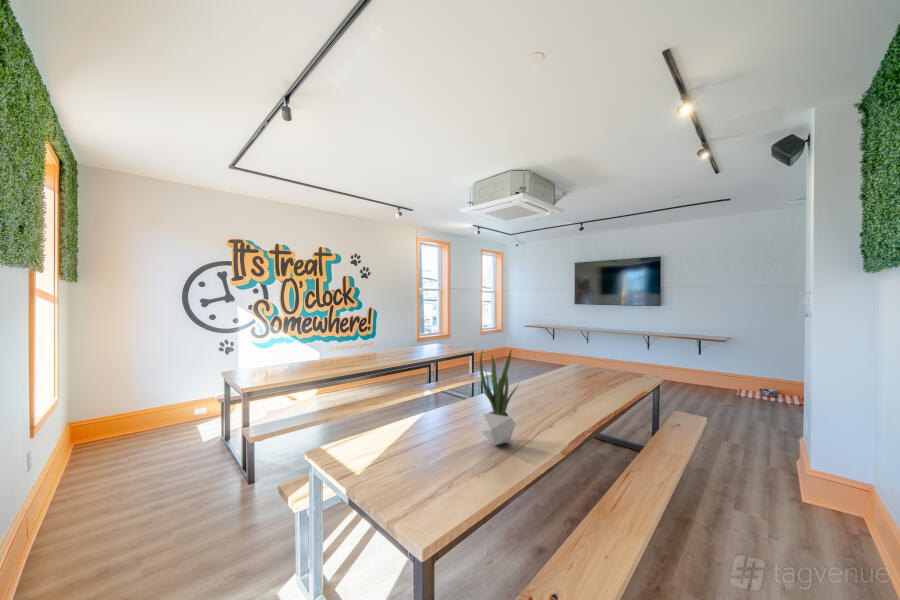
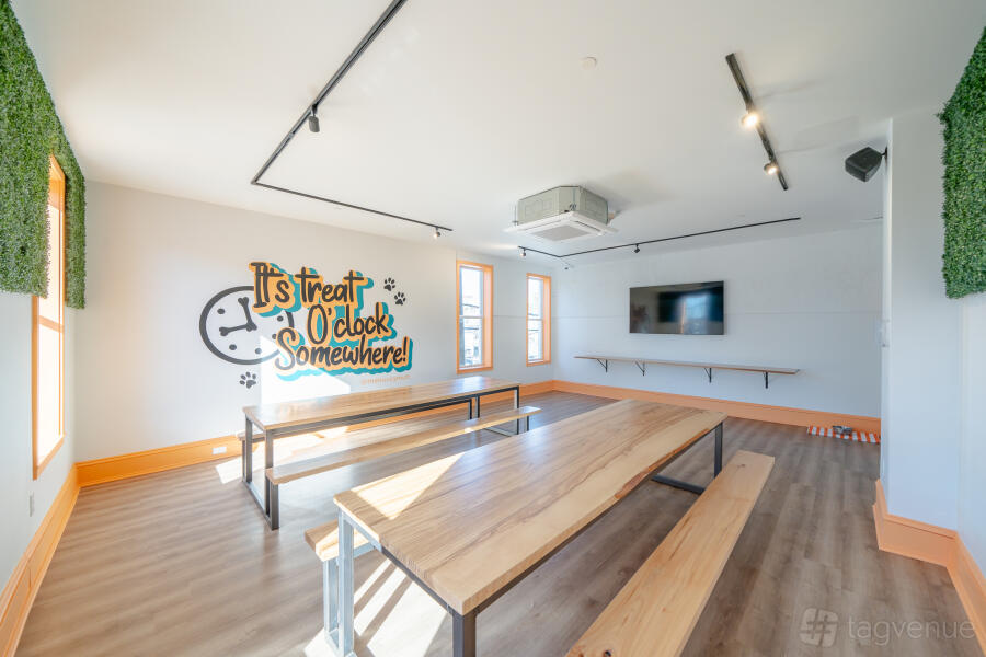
- potted plant [478,348,521,447]
